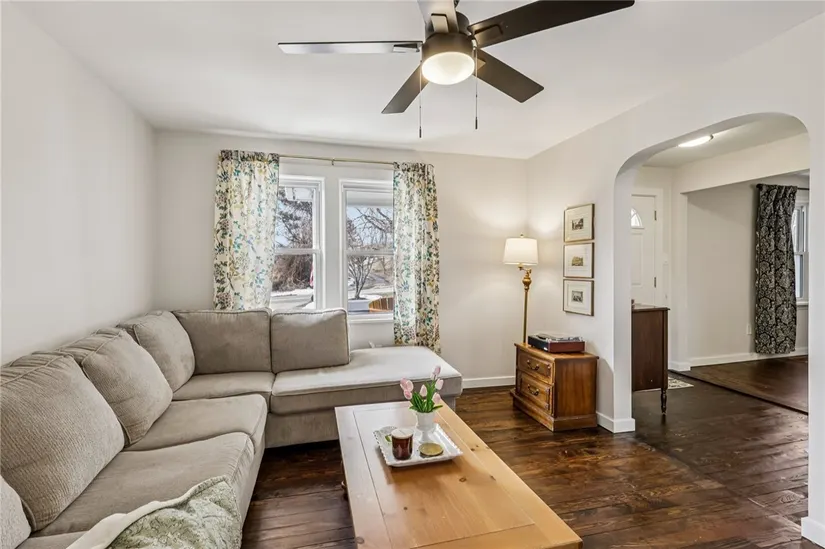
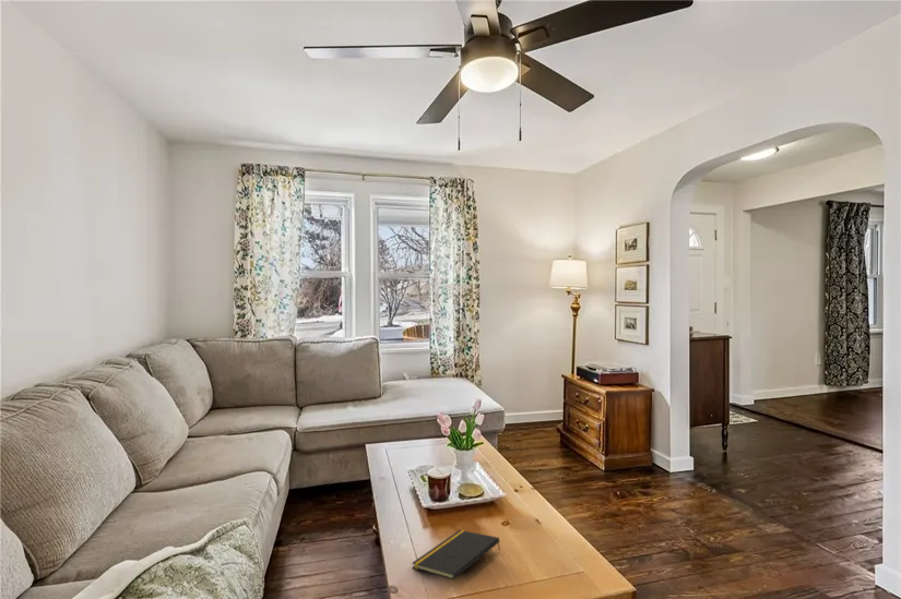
+ notepad [412,529,501,580]
